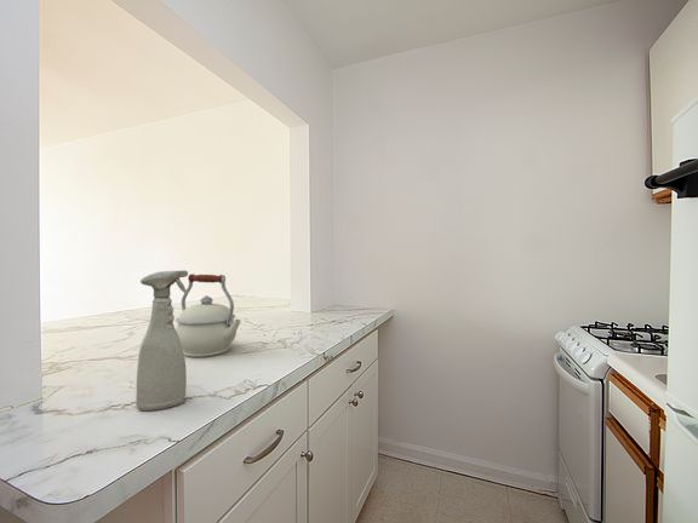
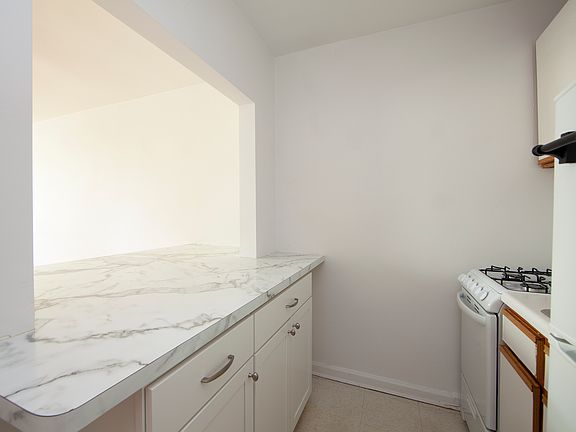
- kettle [174,272,242,358]
- spray bottle [135,269,189,412]
